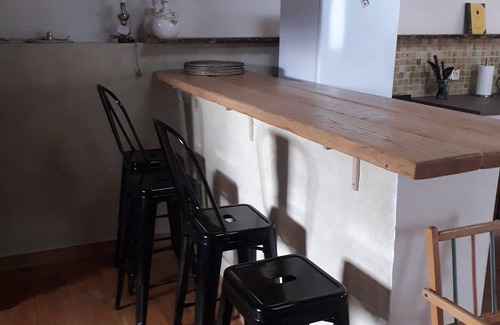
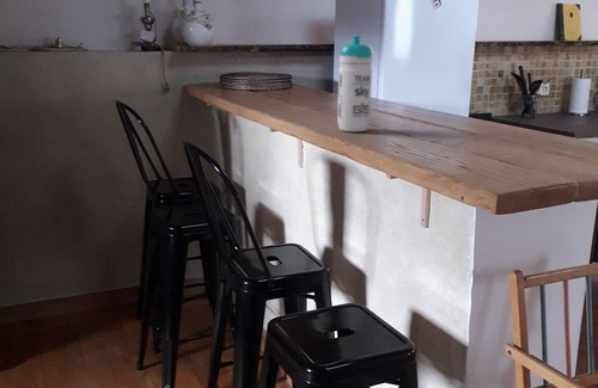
+ water bottle [336,35,374,133]
